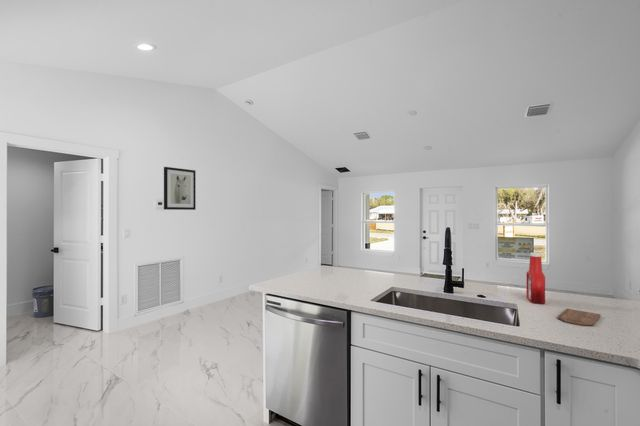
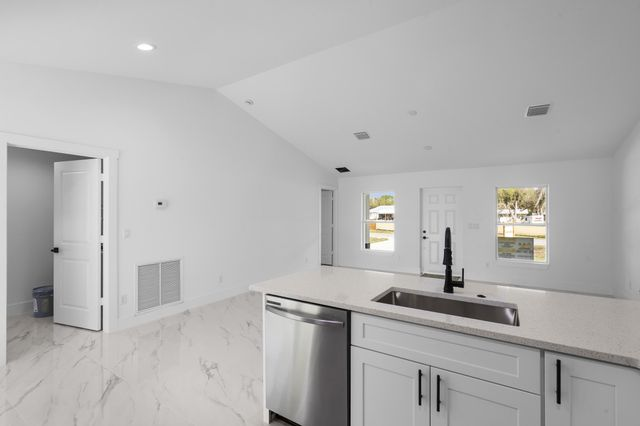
- cutting board [556,308,602,327]
- soap bottle [526,251,546,305]
- wall art [163,166,197,211]
